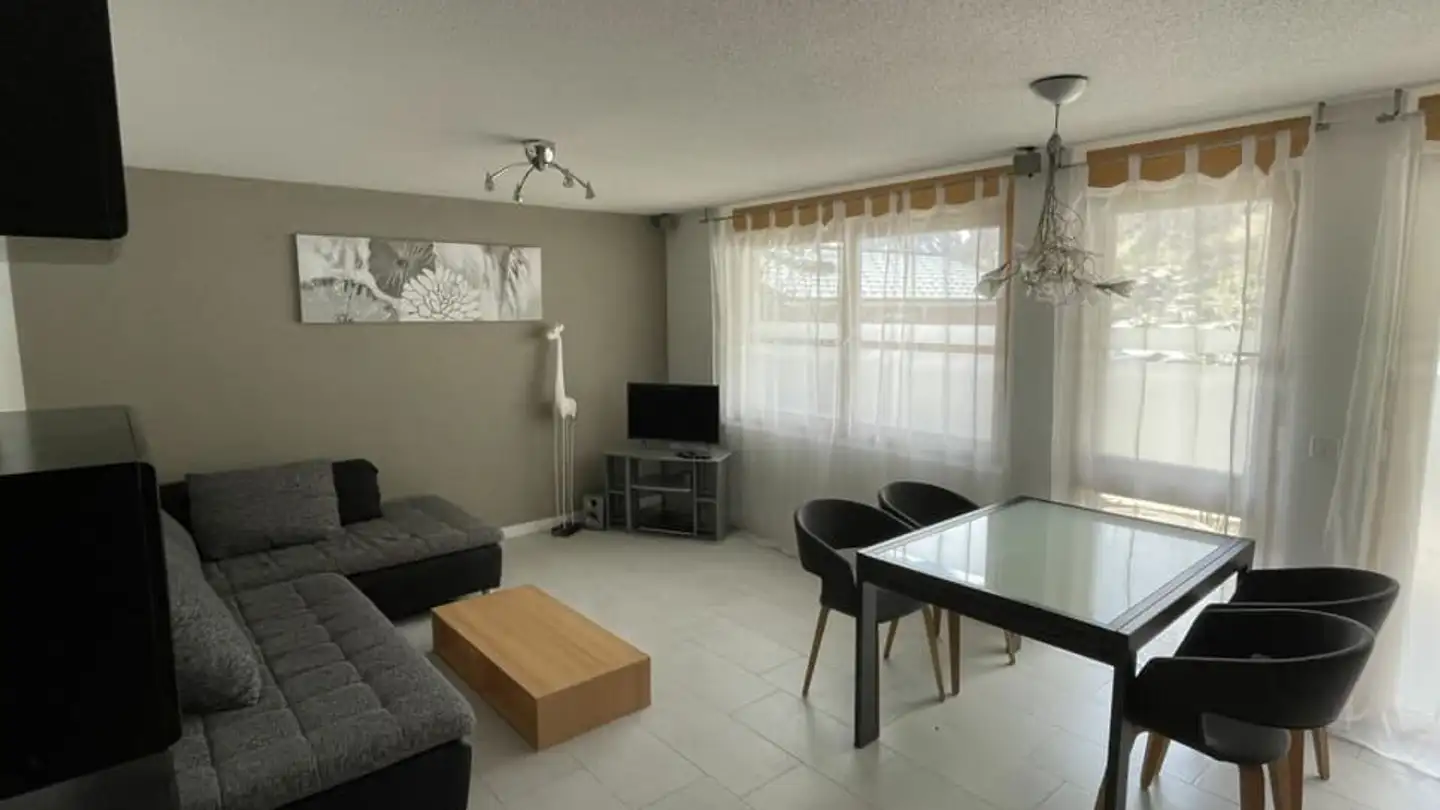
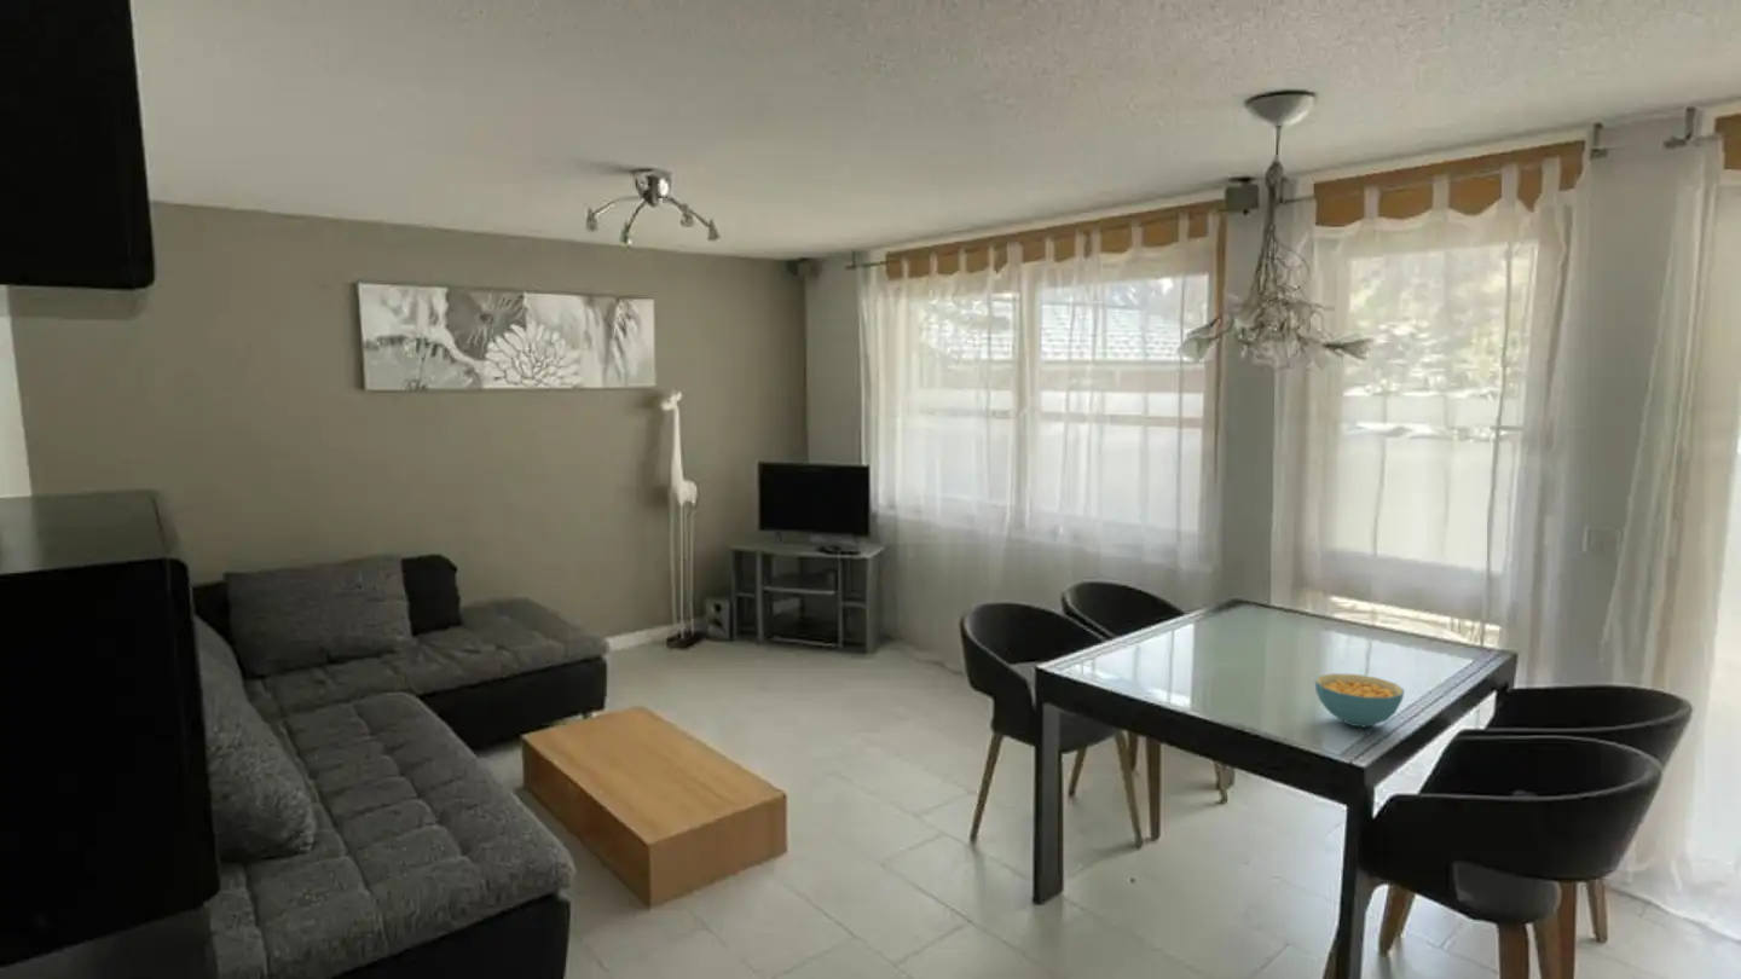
+ cereal bowl [1314,672,1406,729]
